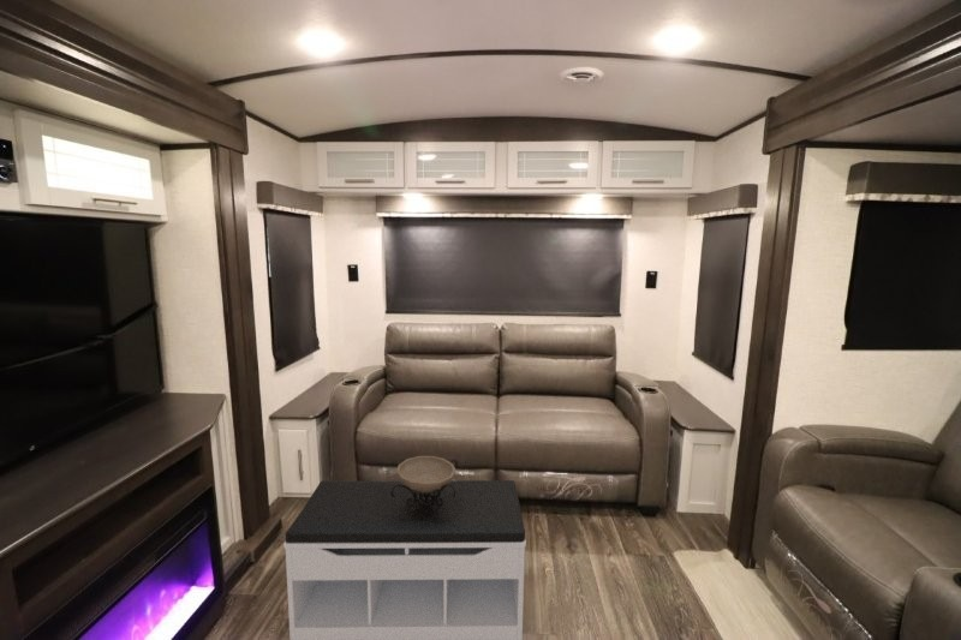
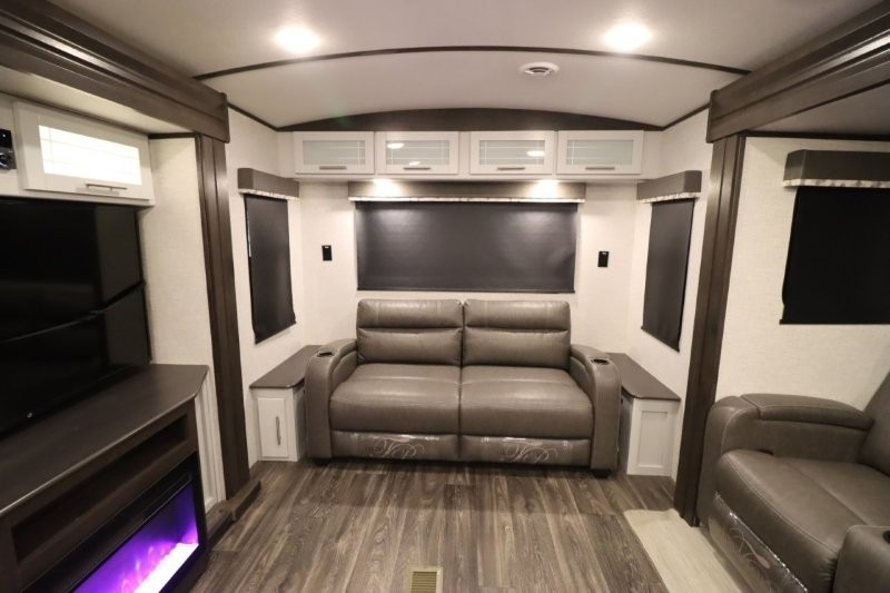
- bench [282,479,527,640]
- decorative bowl [390,455,459,510]
